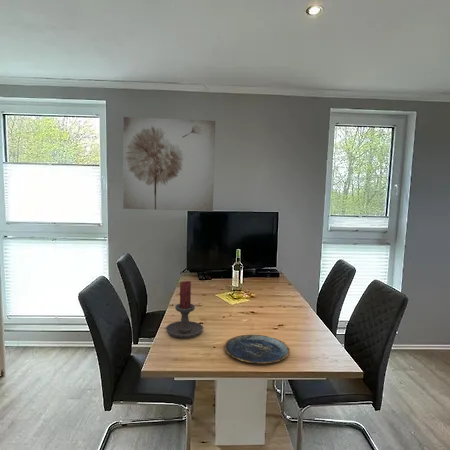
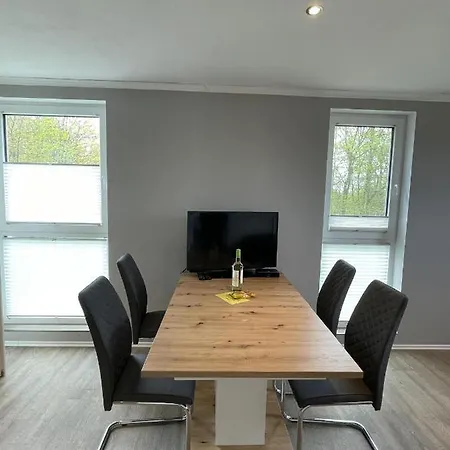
- plate [223,334,290,365]
- candle holder [165,280,204,339]
- wall art [122,116,216,212]
